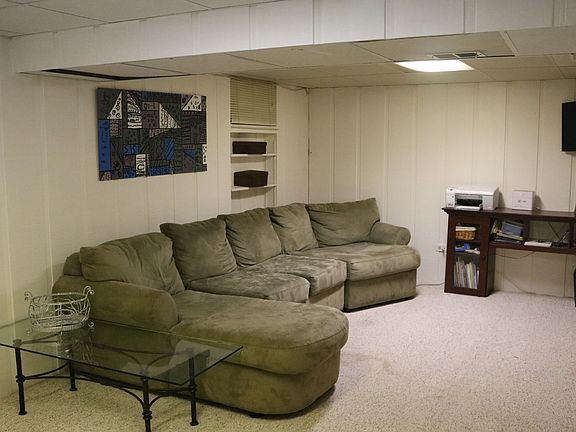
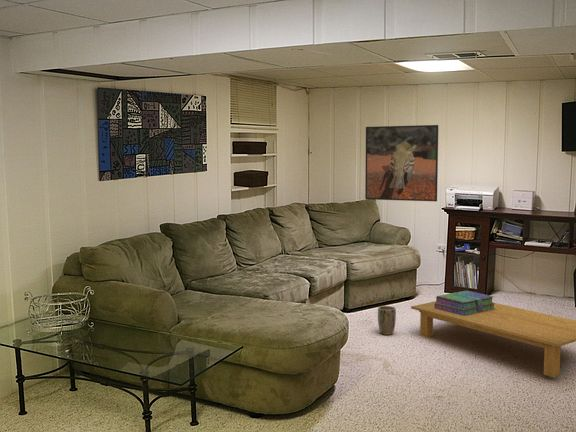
+ coffee table [410,300,576,379]
+ plant pot [377,305,397,336]
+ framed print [364,124,439,202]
+ stack of books [434,290,496,316]
